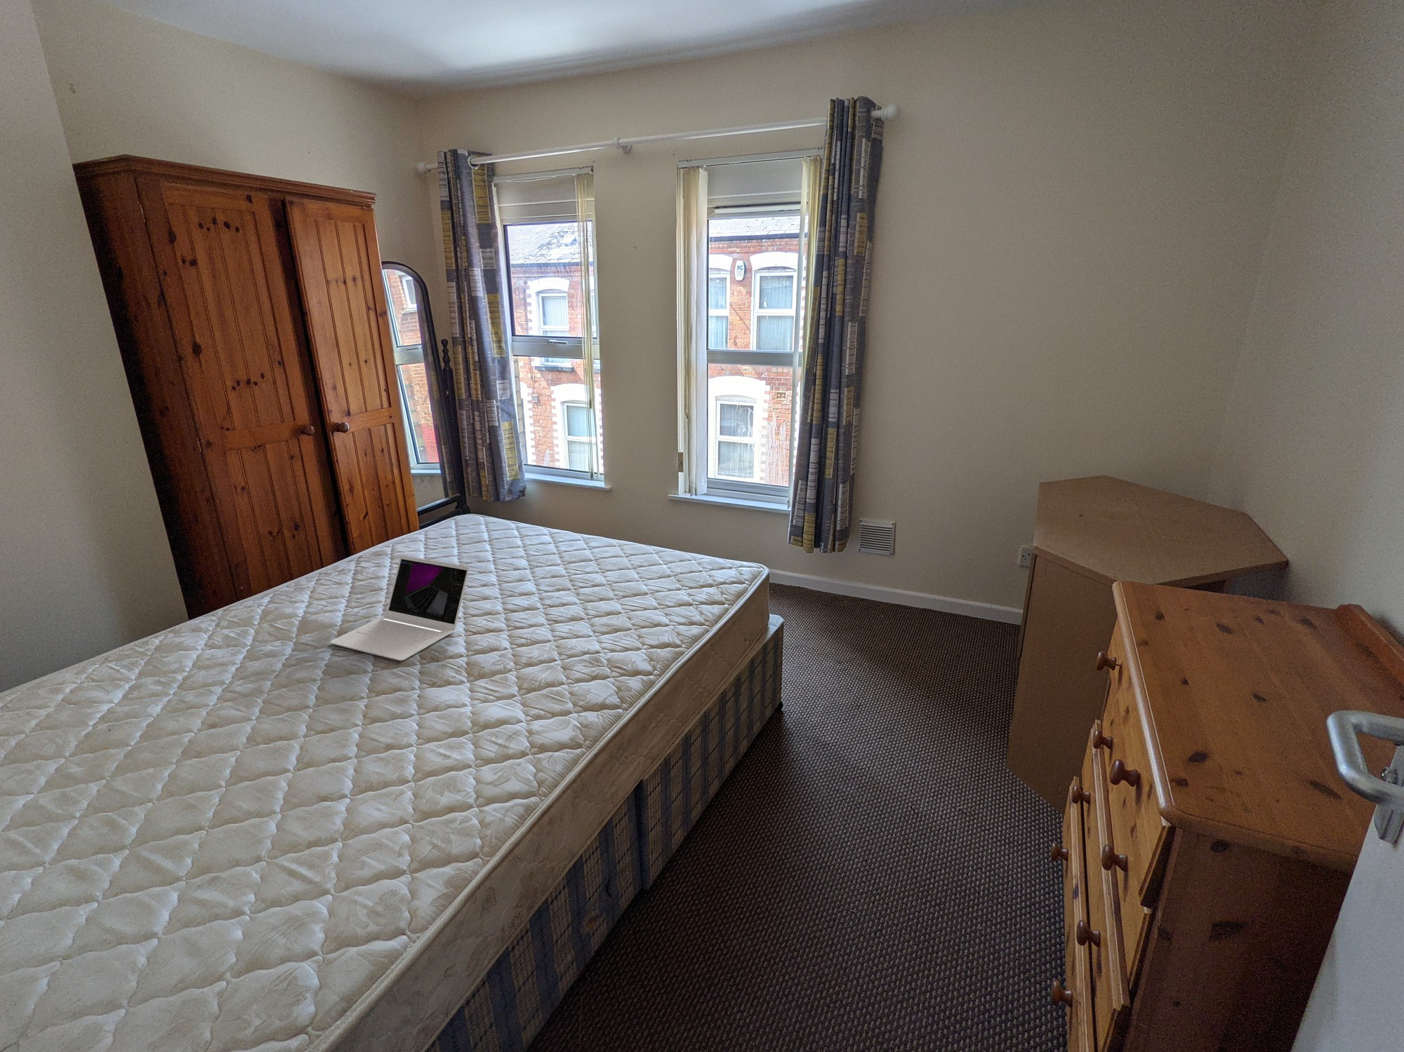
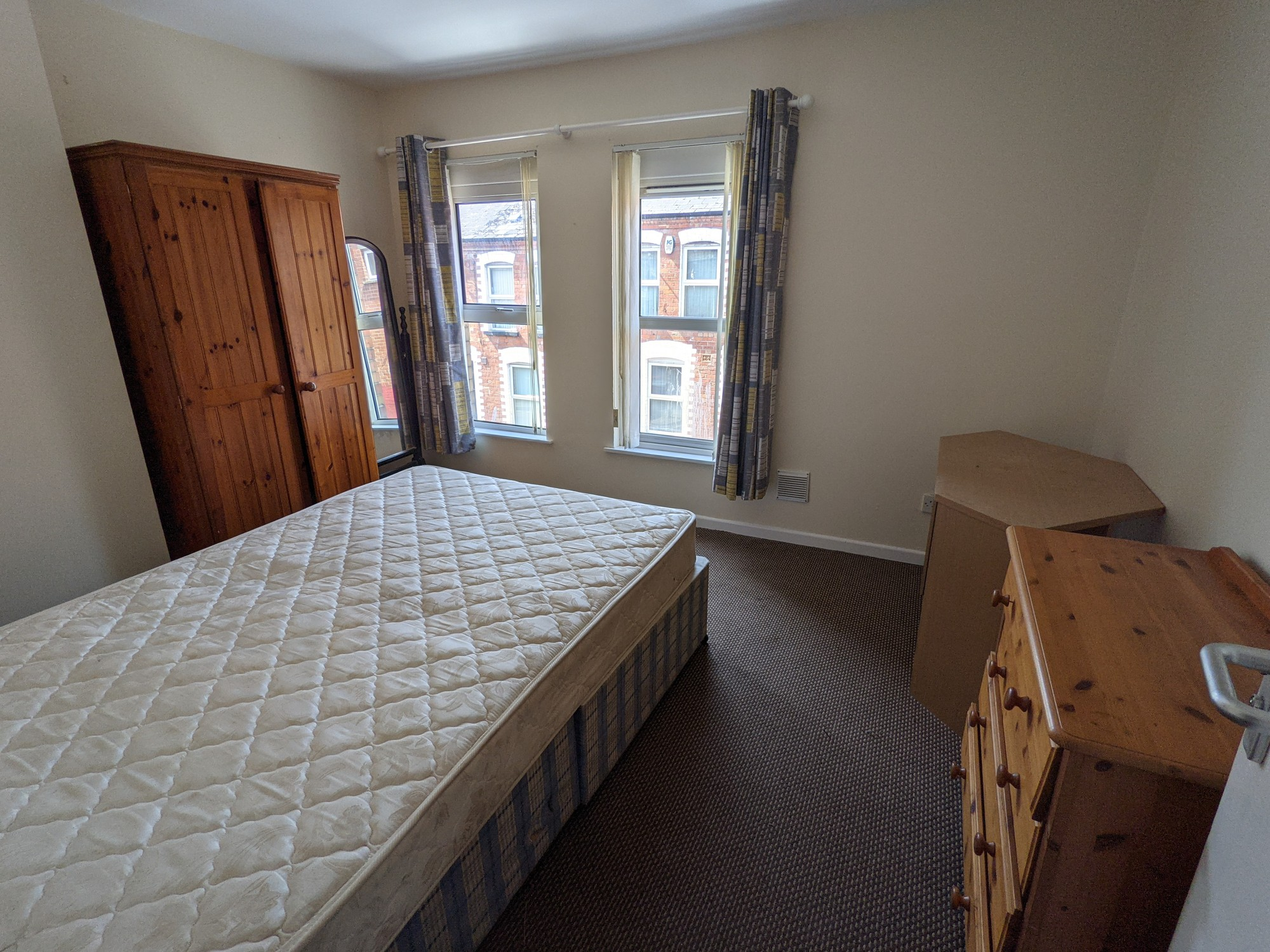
- laptop [329,555,470,661]
